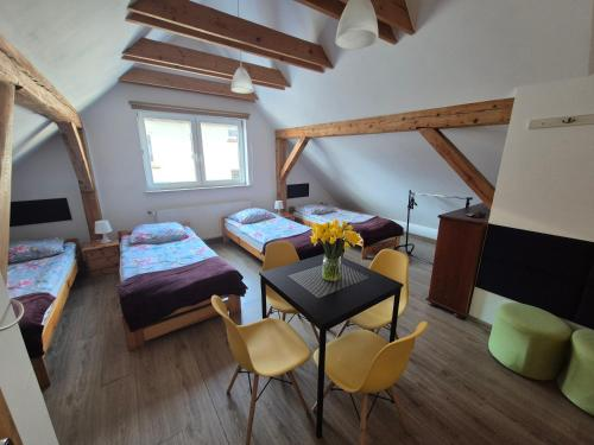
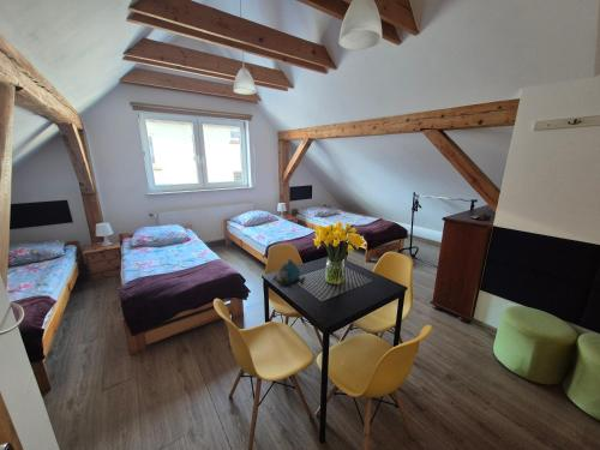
+ teapot [271,258,306,288]
